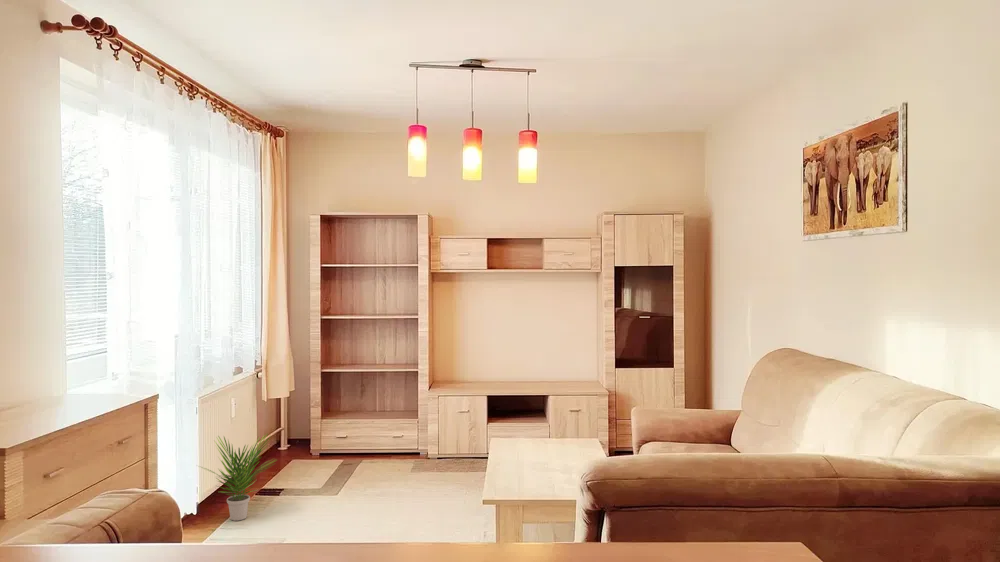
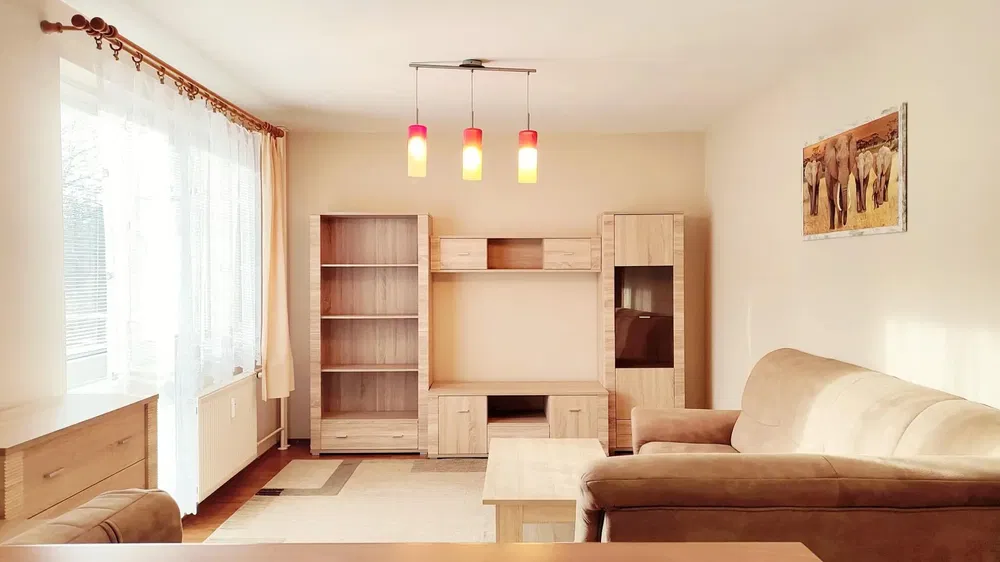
- potted plant [197,433,278,522]
